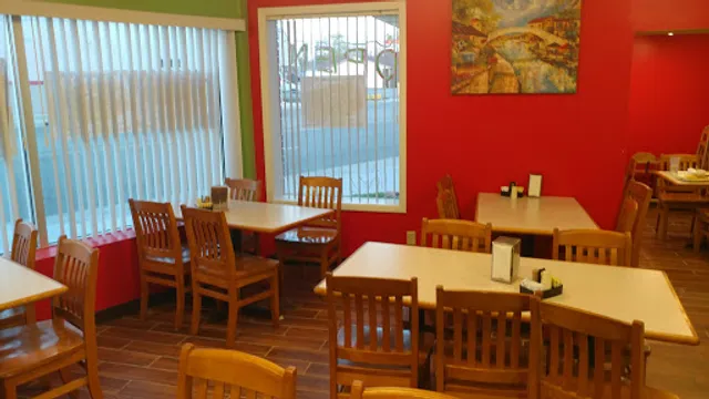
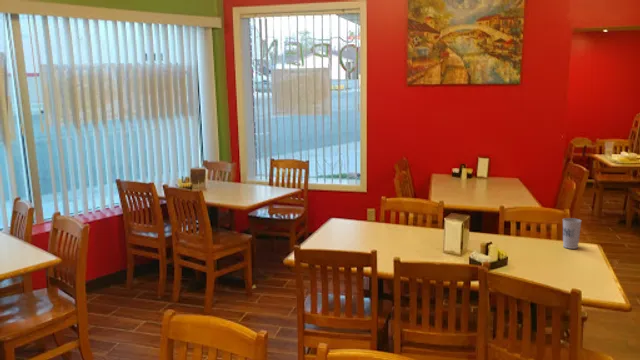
+ cup [562,217,582,250]
